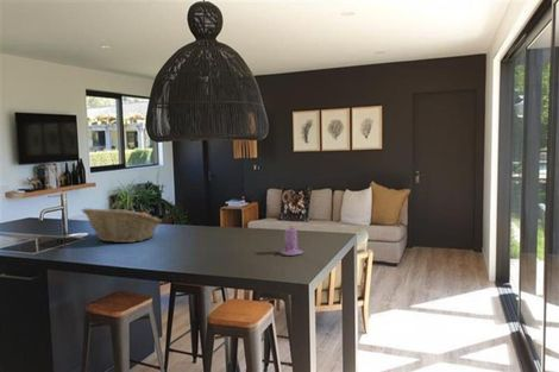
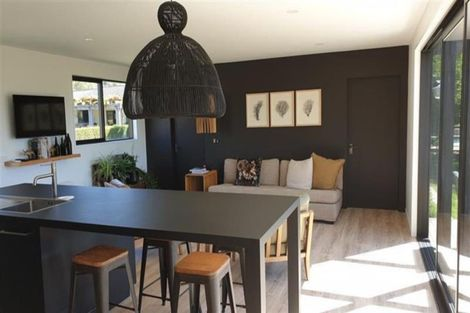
- fruit basket [81,207,163,244]
- candle [280,225,304,257]
